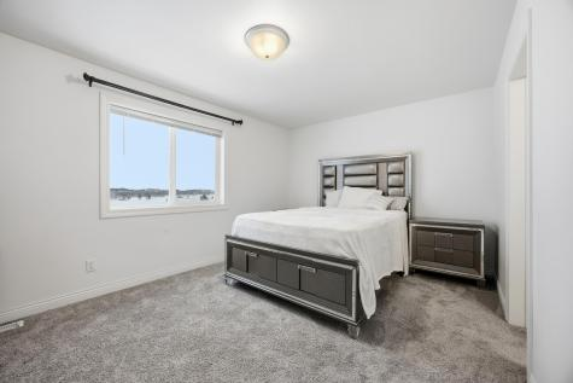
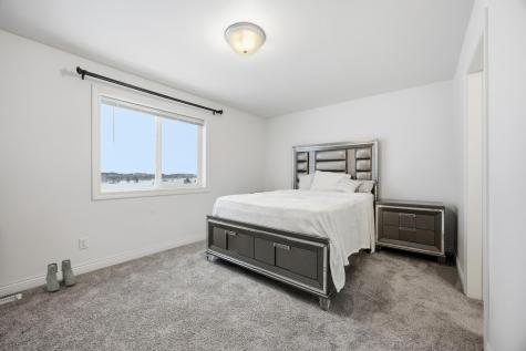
+ boots [44,258,76,292]
